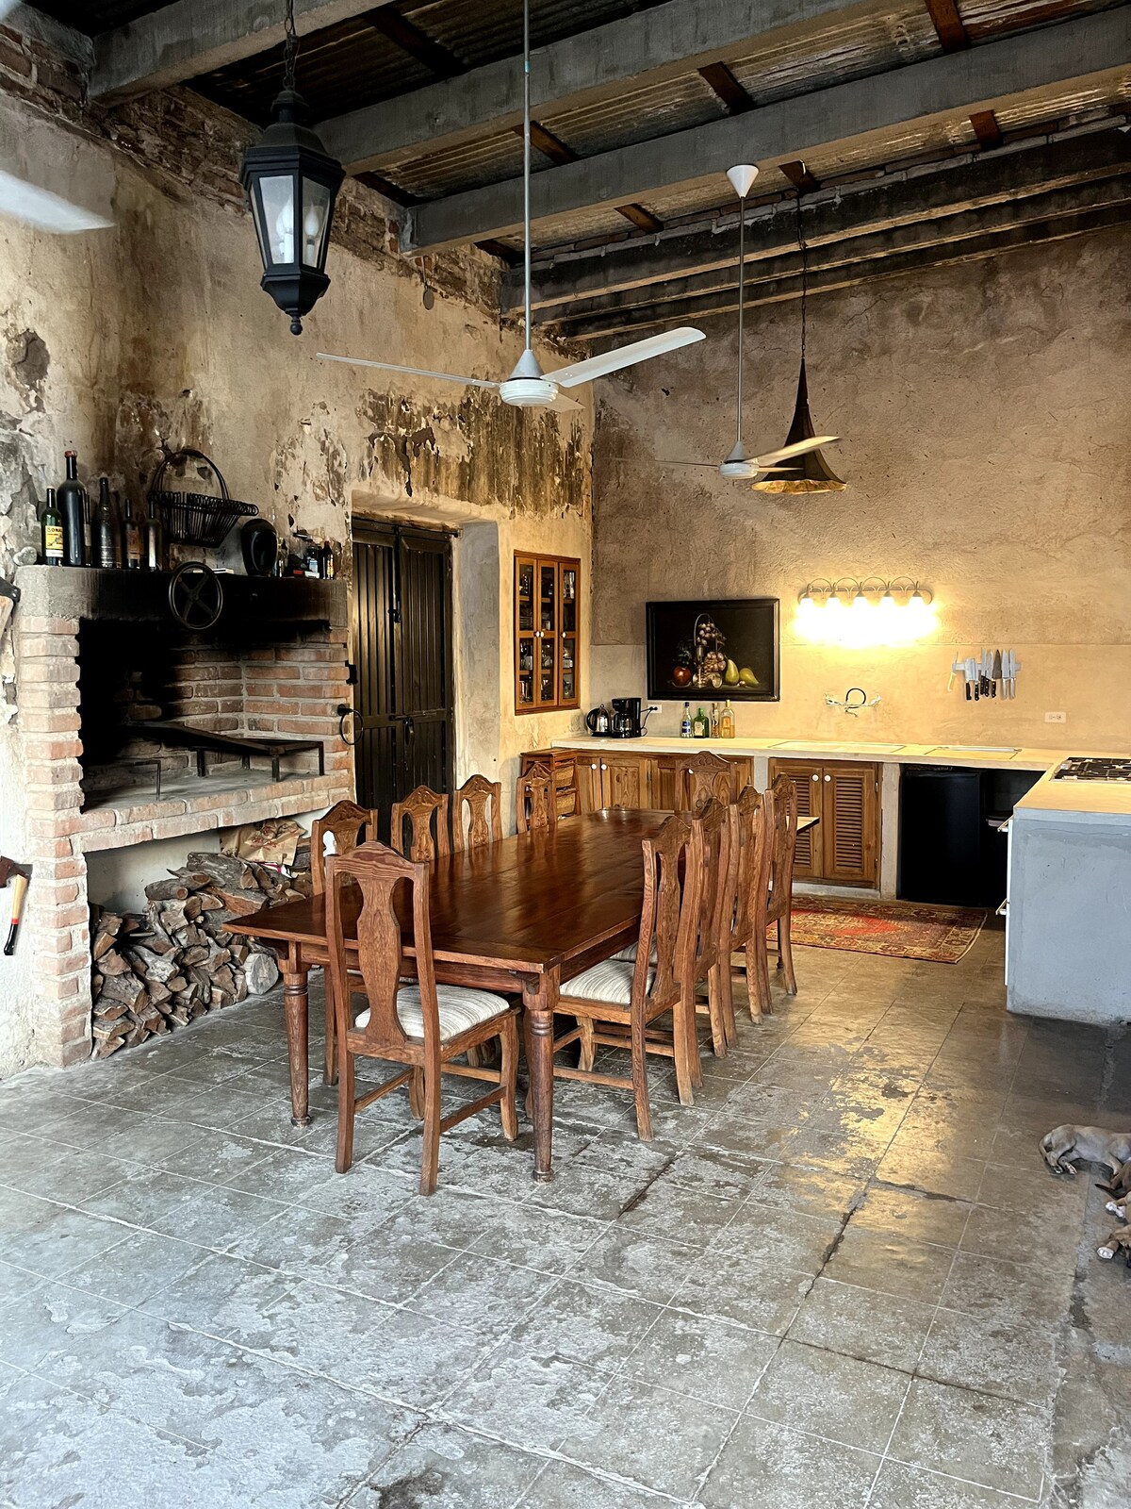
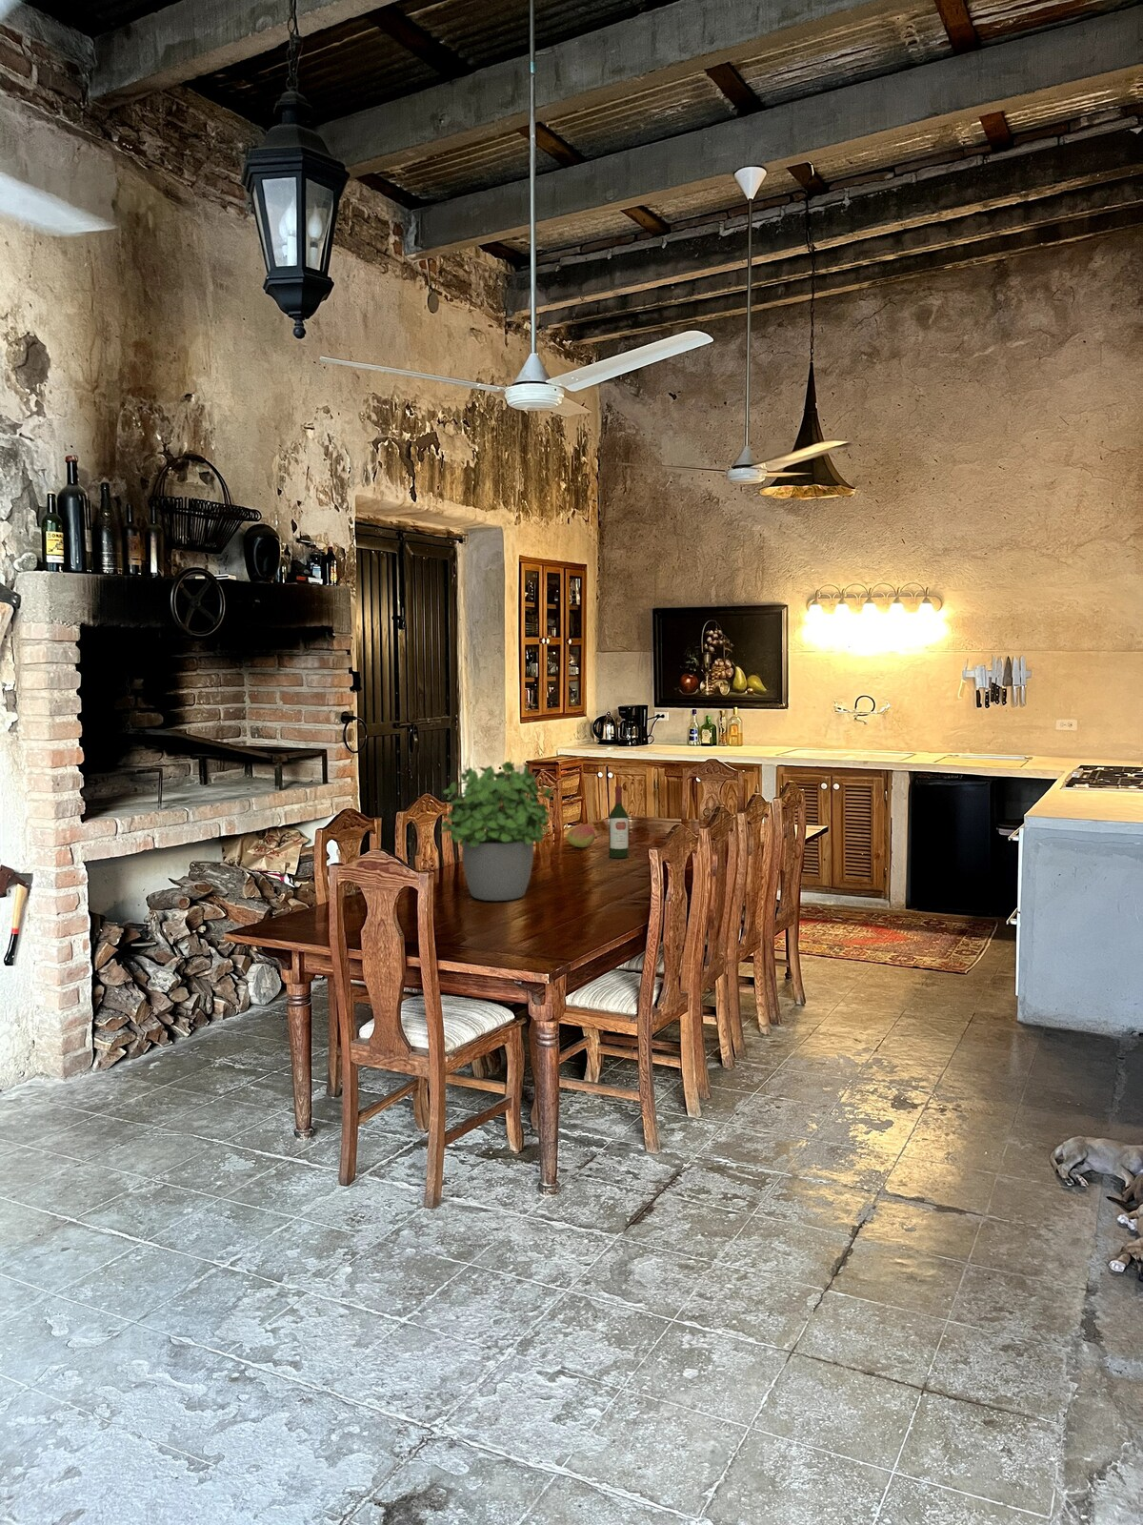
+ potted plant [439,756,552,902]
+ fruit [567,824,598,848]
+ wine bottle [609,785,629,859]
